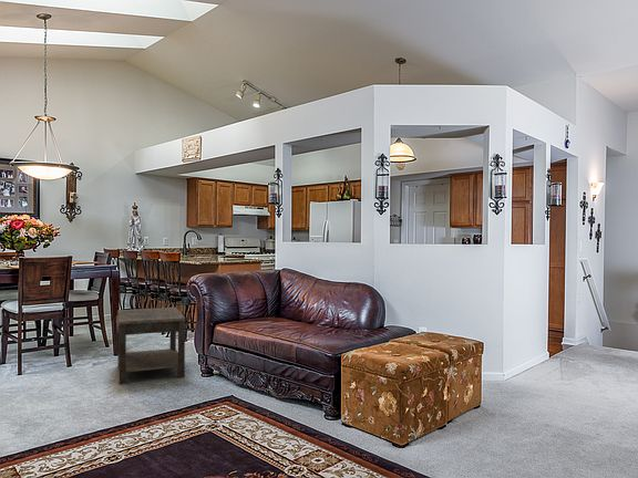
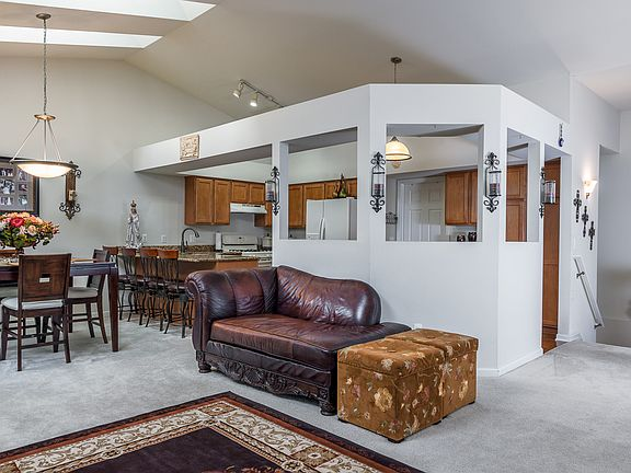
- side table [115,306,186,386]
